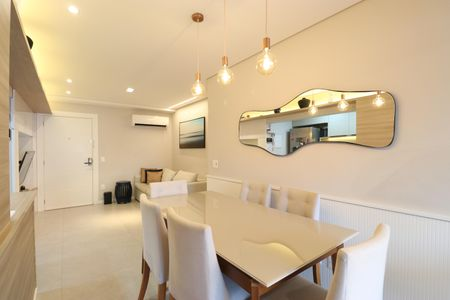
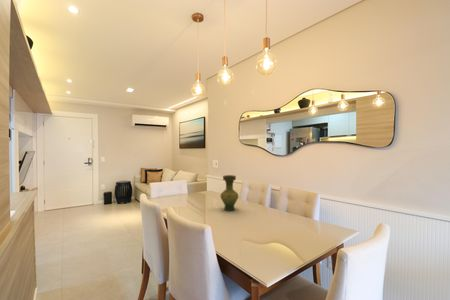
+ vase [219,174,240,212]
